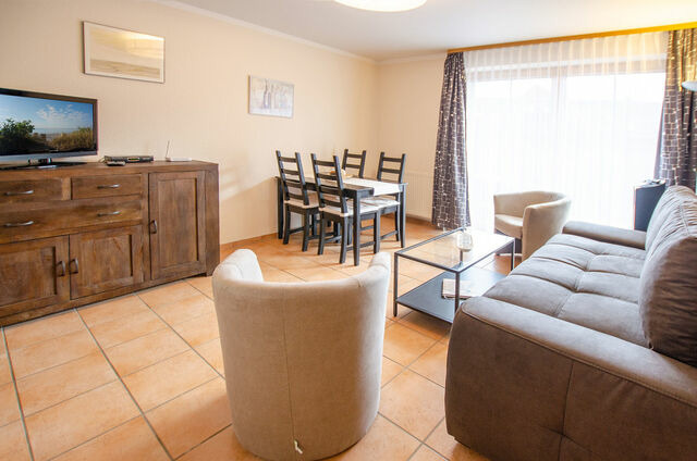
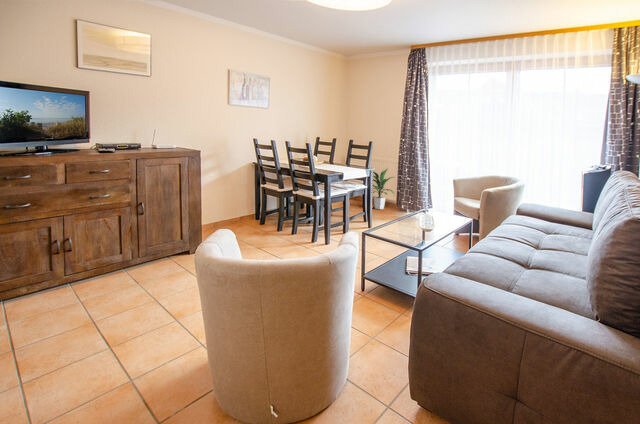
+ indoor plant [372,167,396,210]
